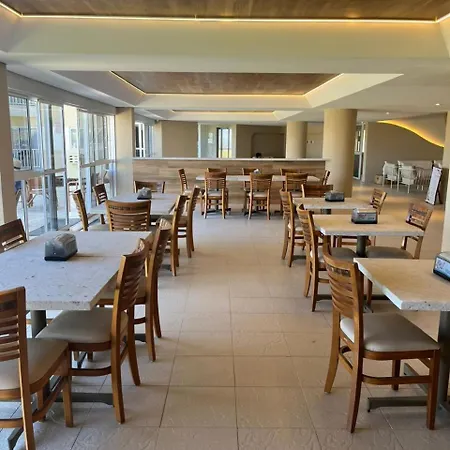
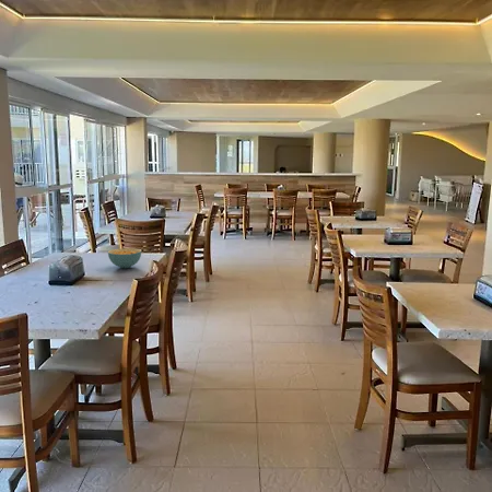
+ cereal bowl [107,247,142,269]
